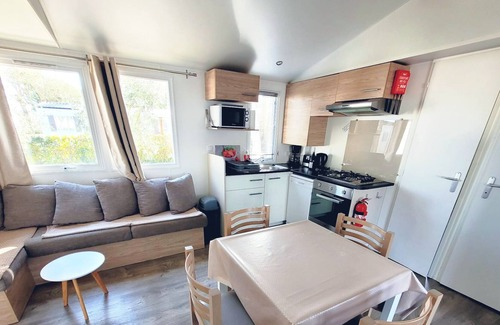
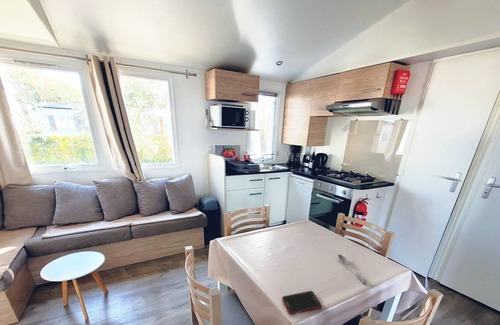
+ cell phone [281,290,323,316]
+ soupspoon [337,254,368,285]
